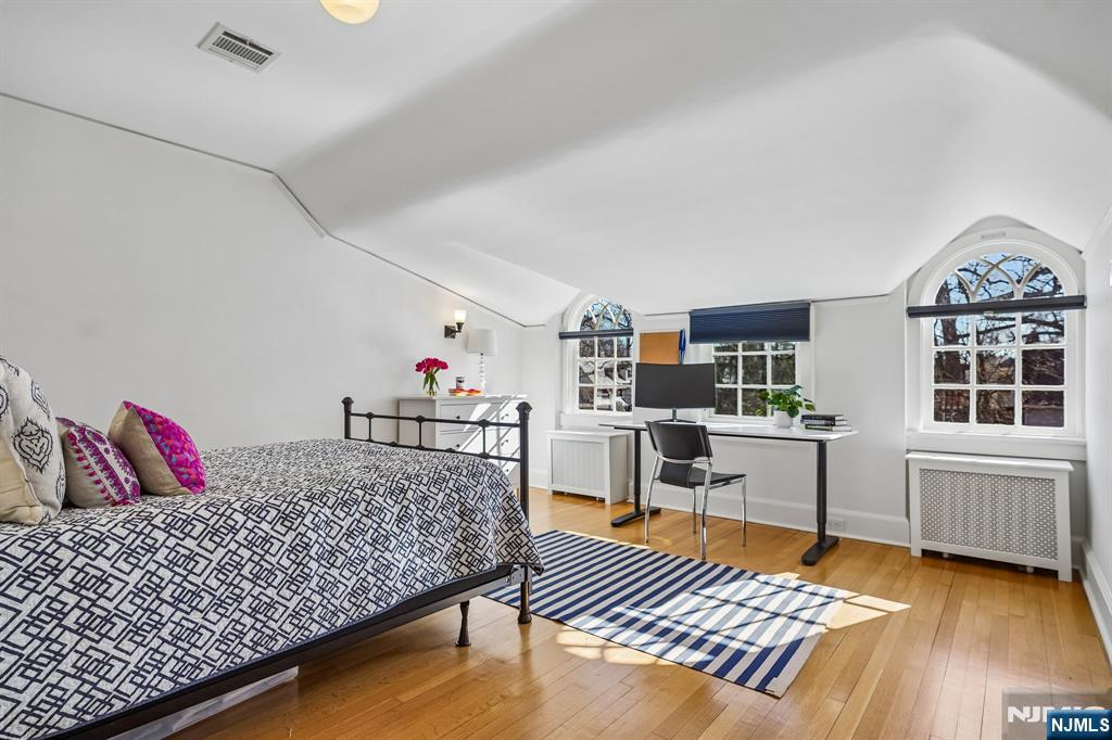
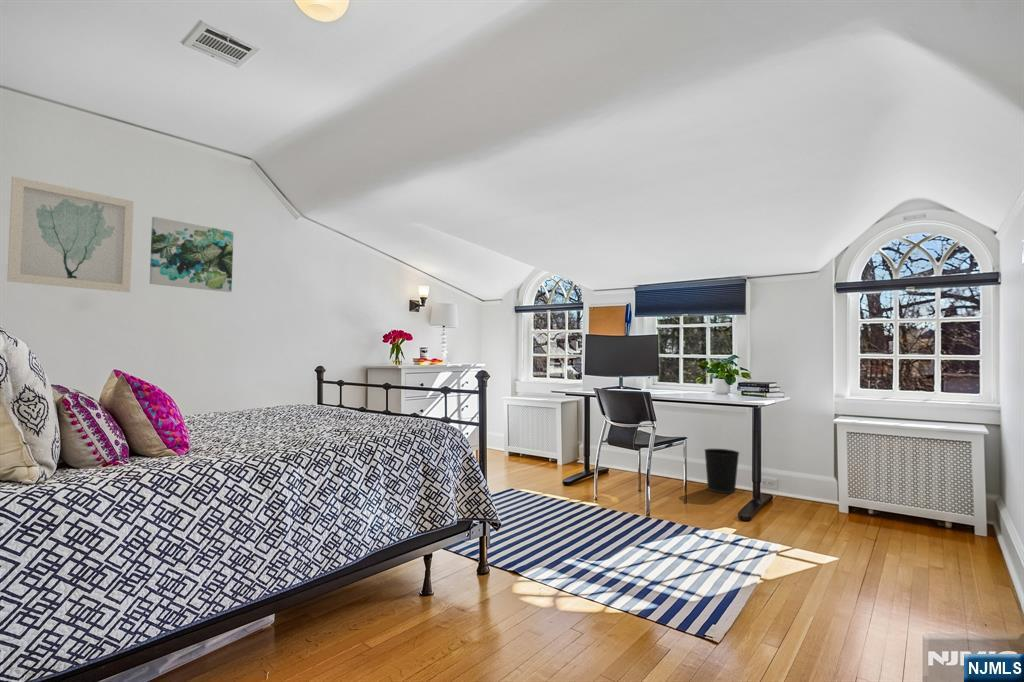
+ wall art [6,175,135,293]
+ wall art [149,216,235,293]
+ wastebasket [703,448,740,494]
